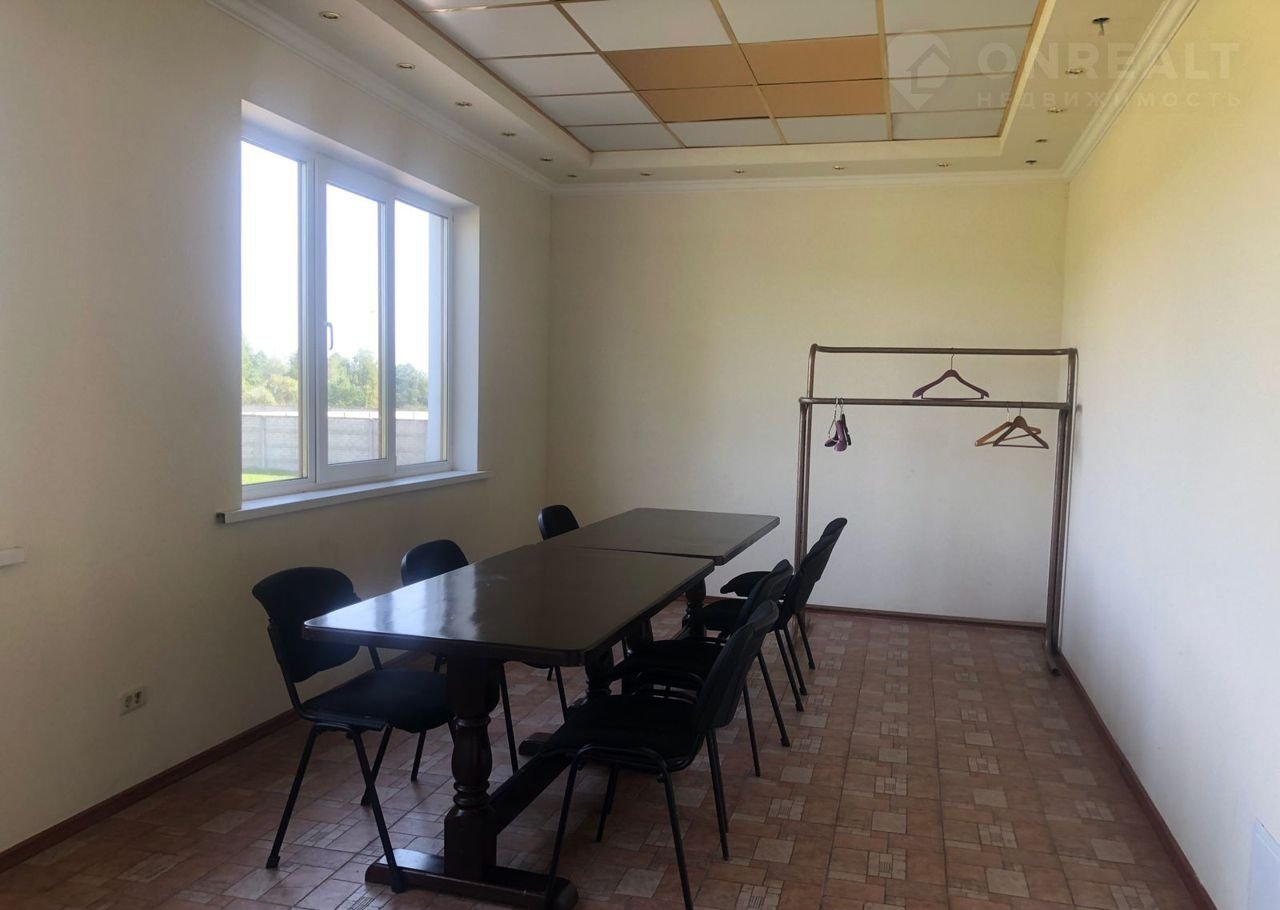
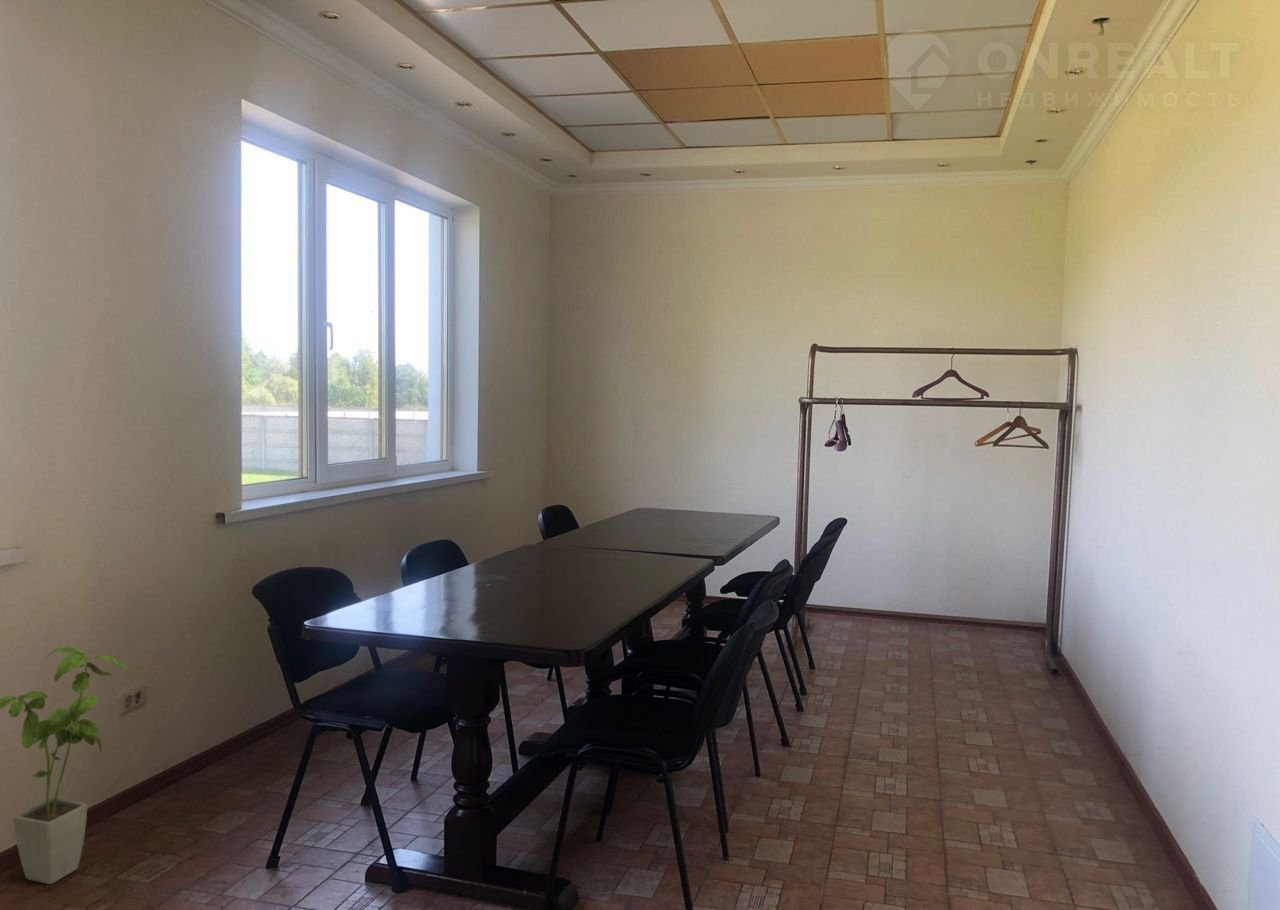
+ house plant [0,646,133,885]
